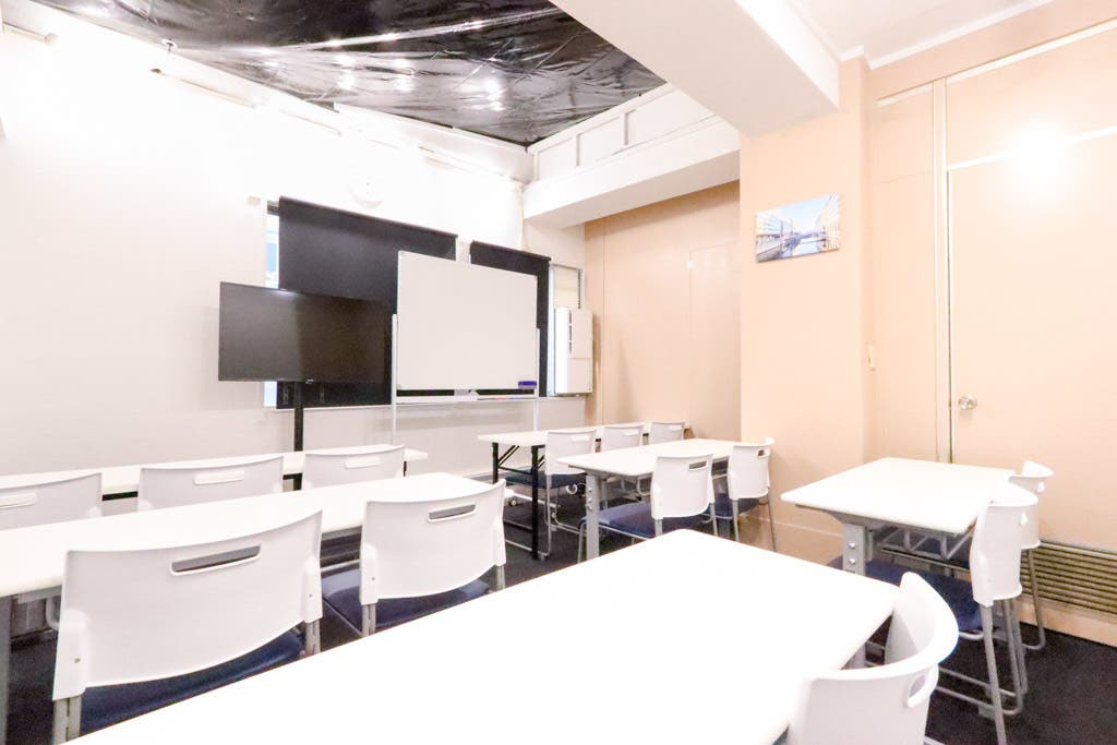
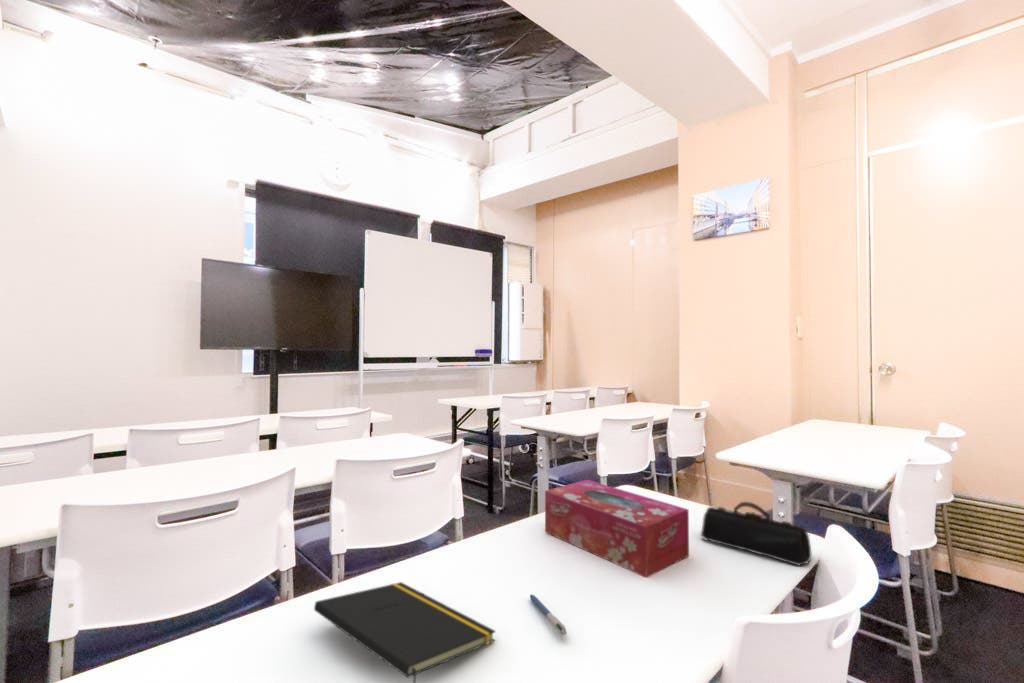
+ pencil case [699,501,813,566]
+ notepad [313,581,497,683]
+ tissue box [544,479,690,579]
+ pen [529,593,567,636]
